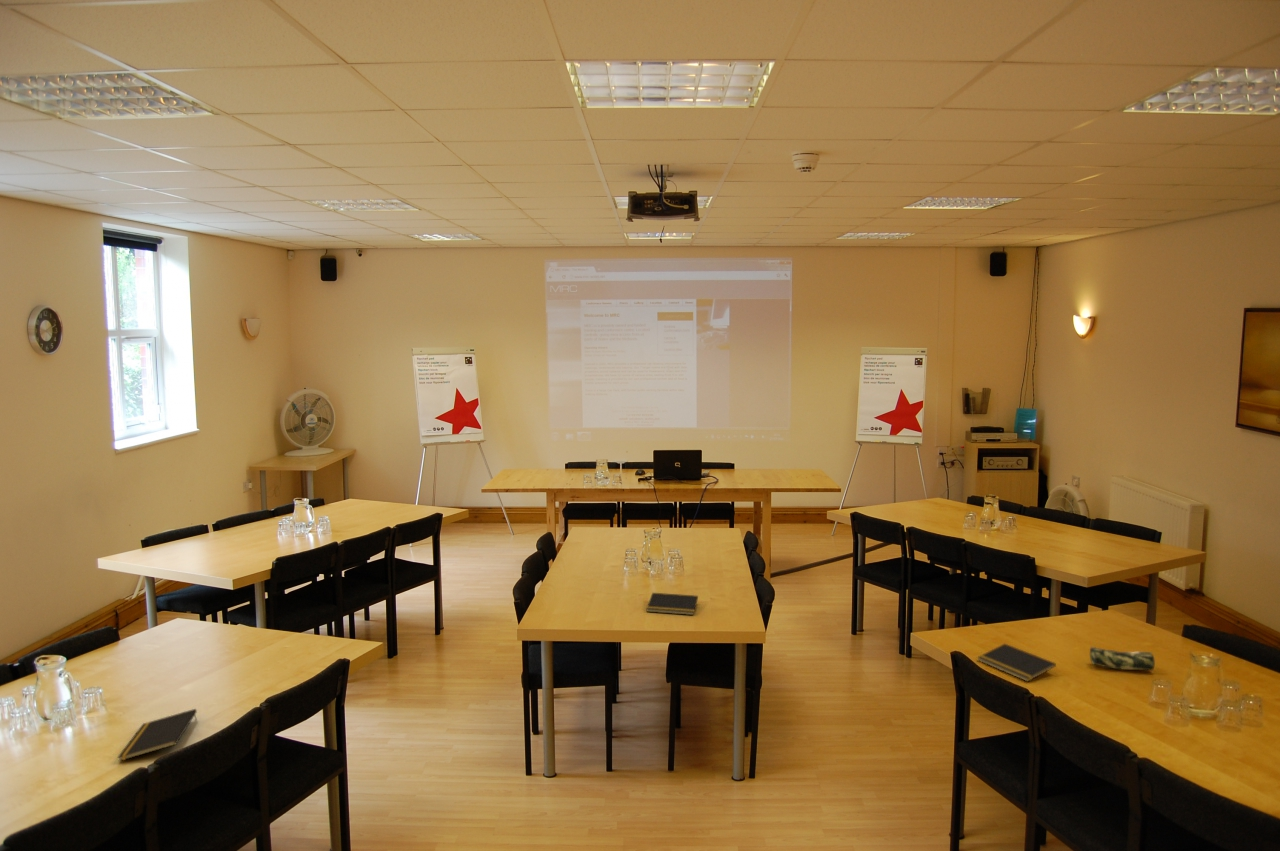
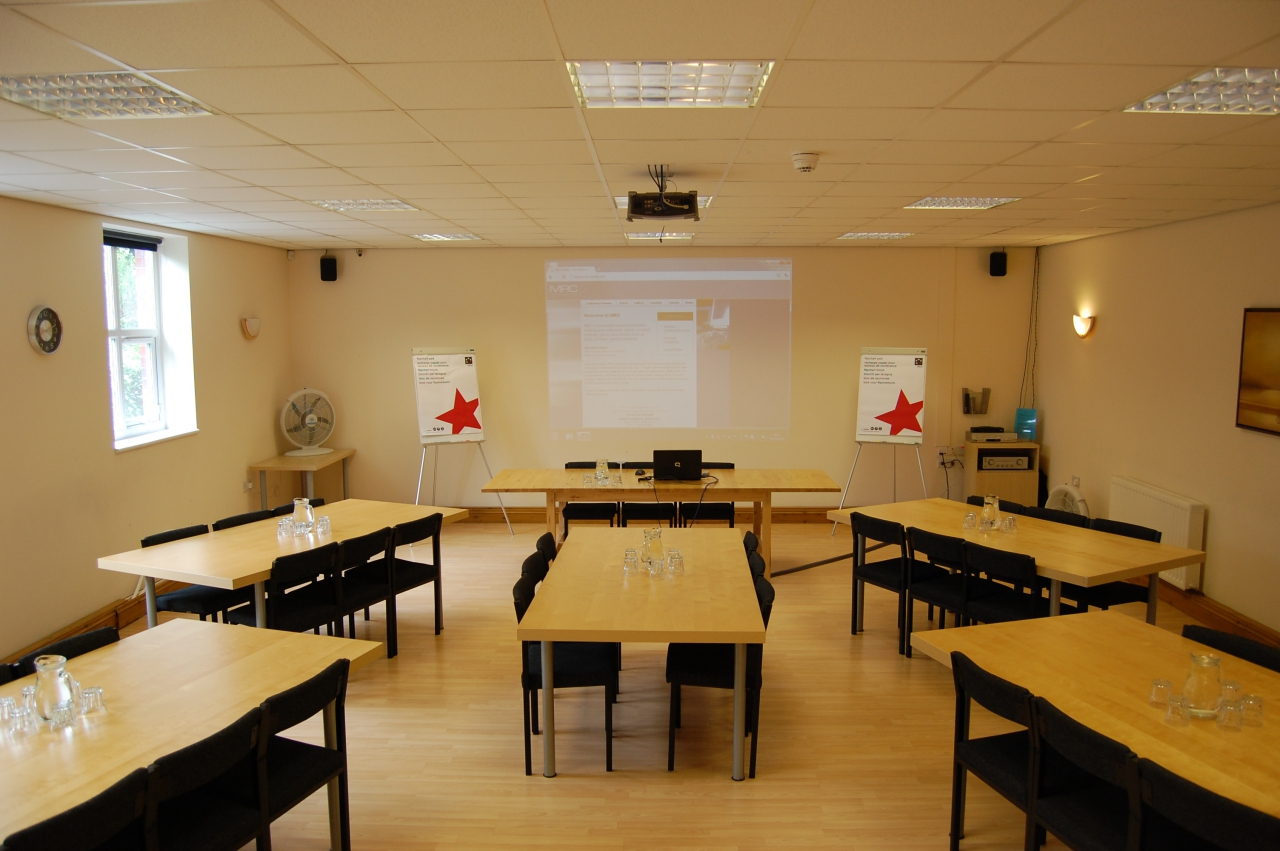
- notepad [976,643,1057,683]
- notepad [116,708,198,762]
- notepad [645,592,699,616]
- pencil case [1089,646,1156,671]
